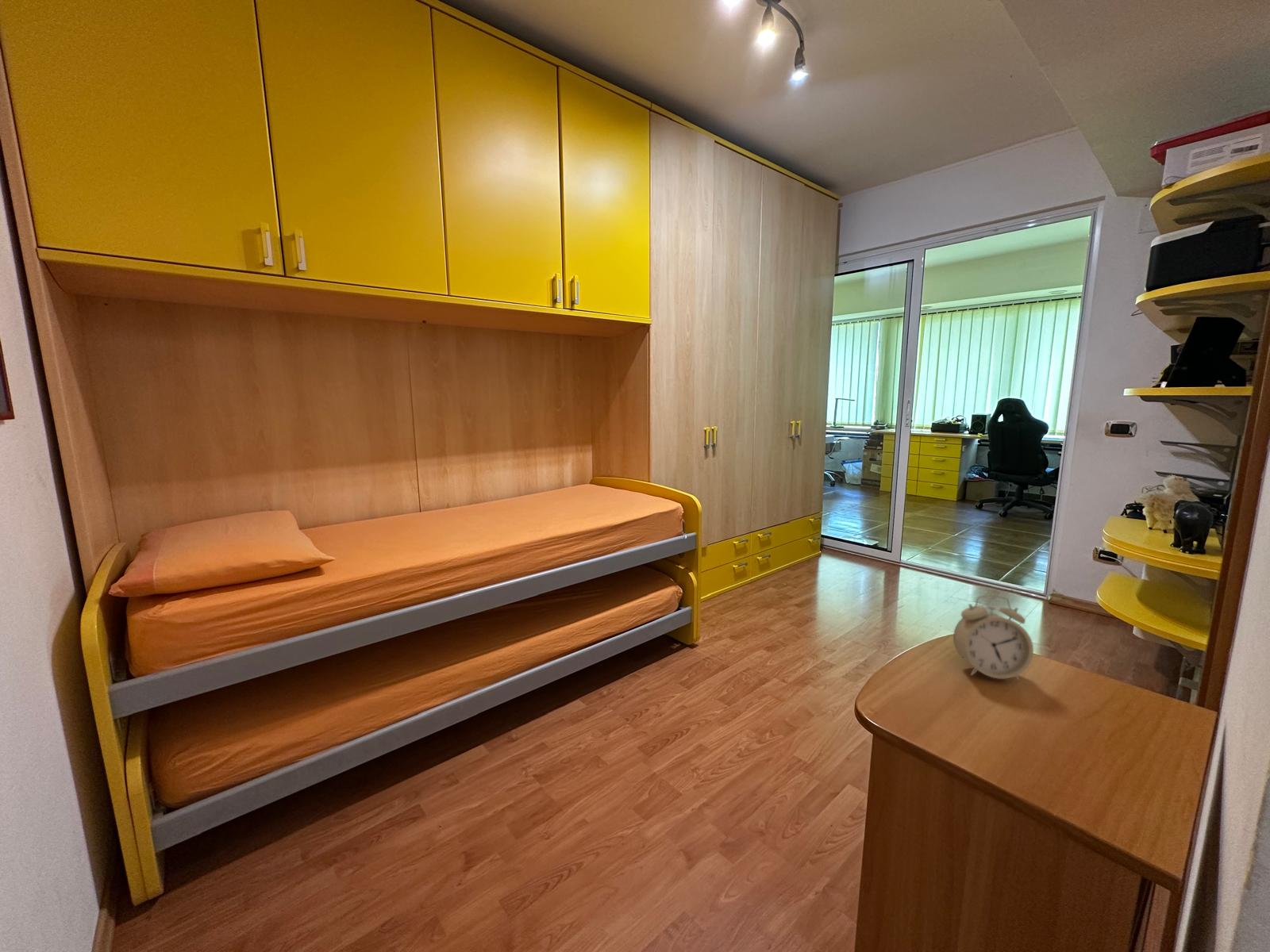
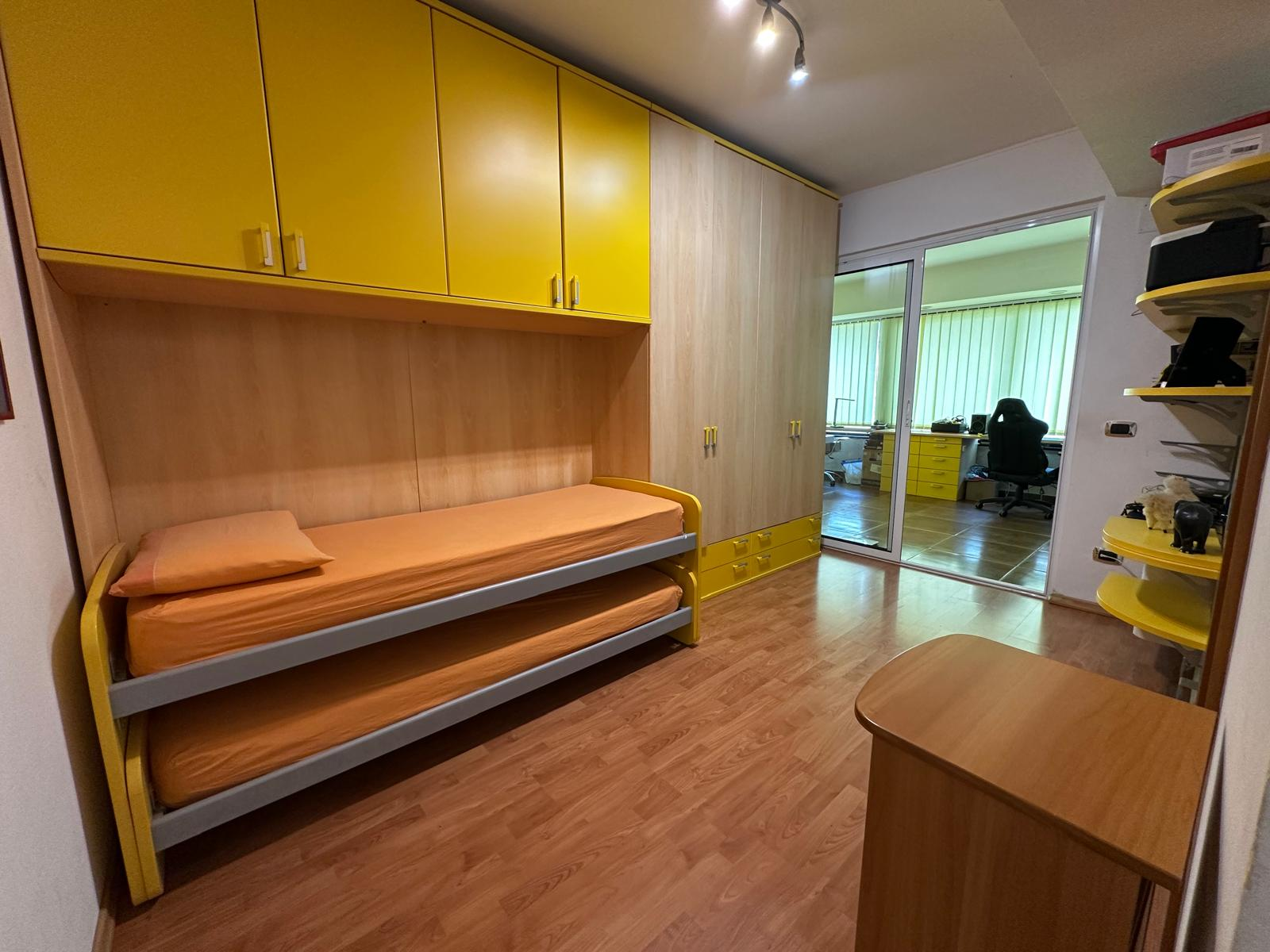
- alarm clock [952,594,1034,681]
